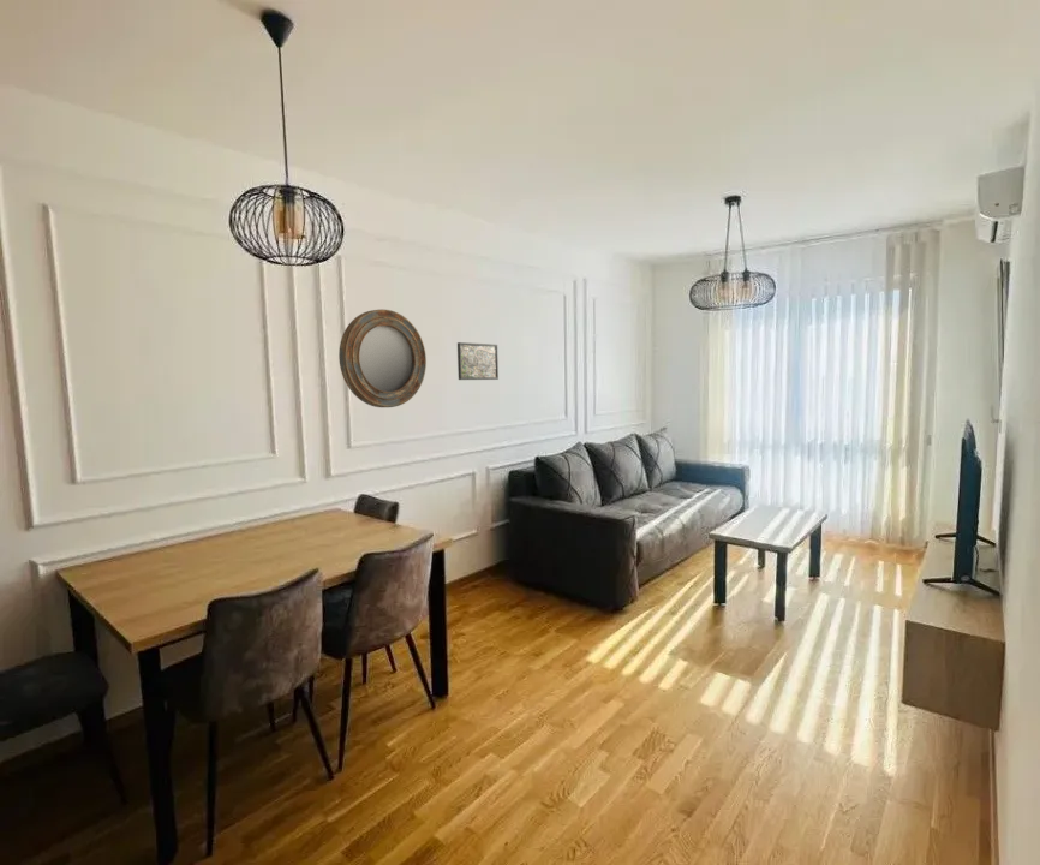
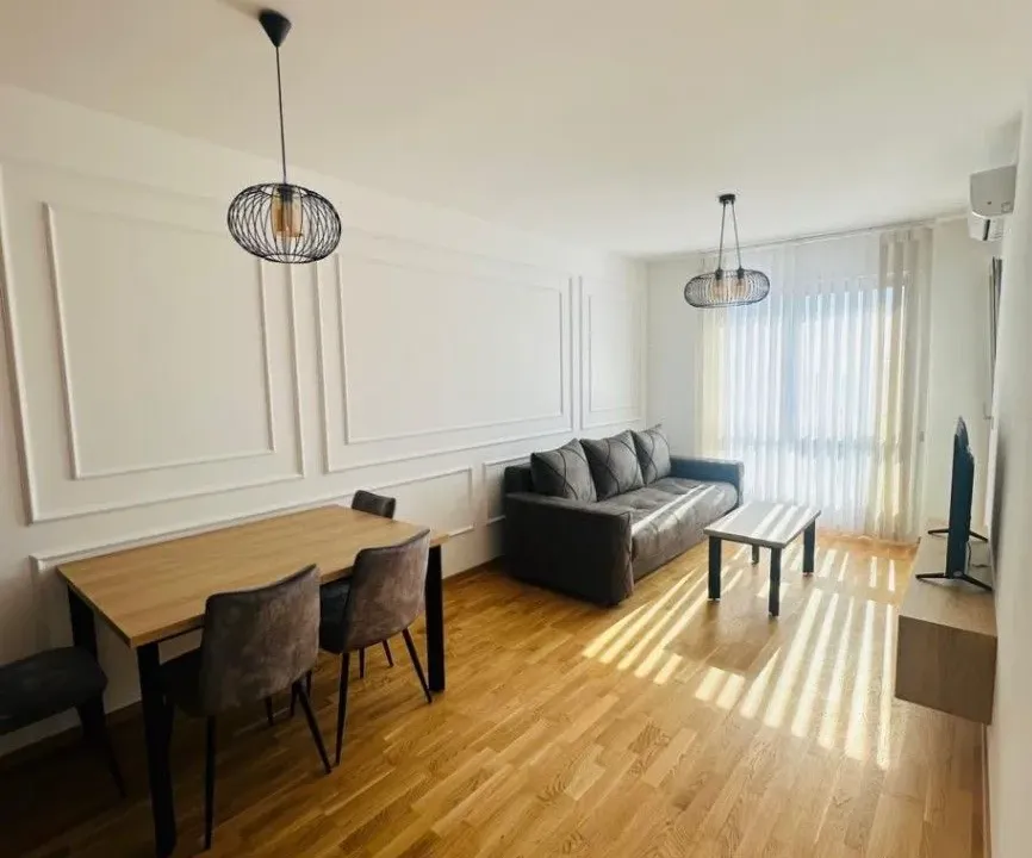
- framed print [456,341,500,381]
- home mirror [337,309,428,408]
